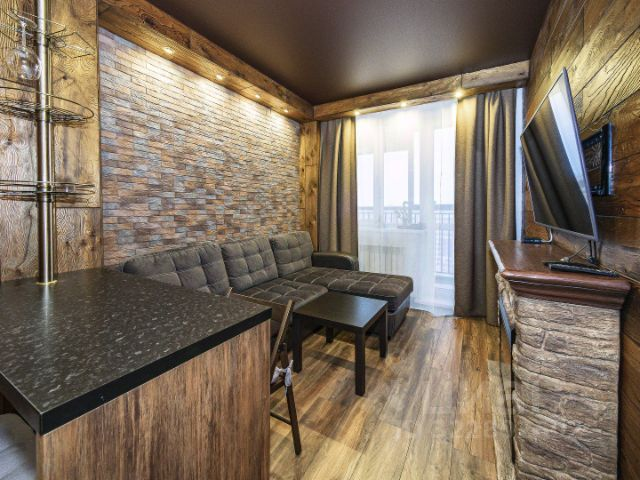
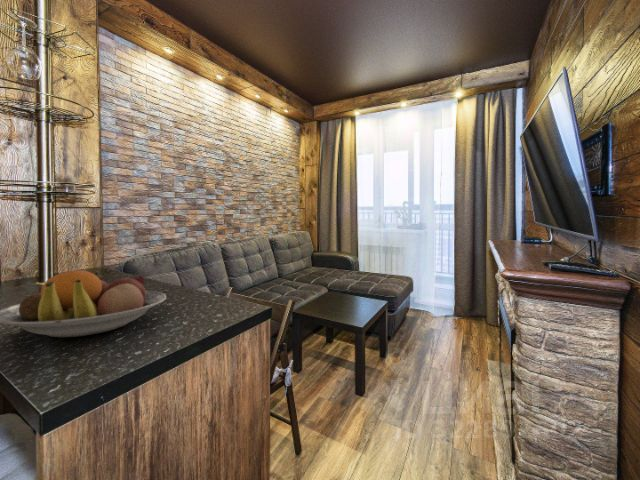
+ fruit bowl [0,269,167,338]
